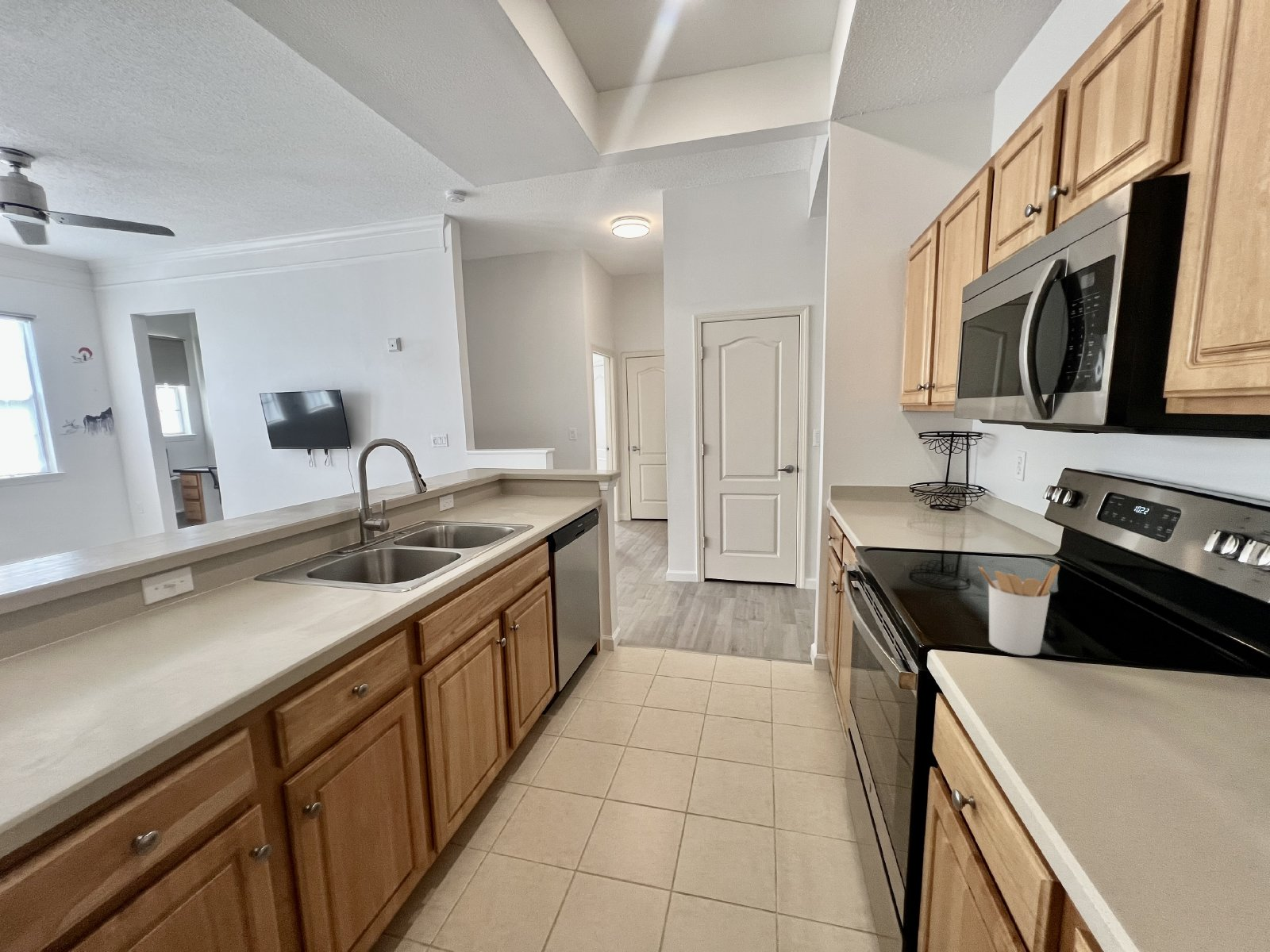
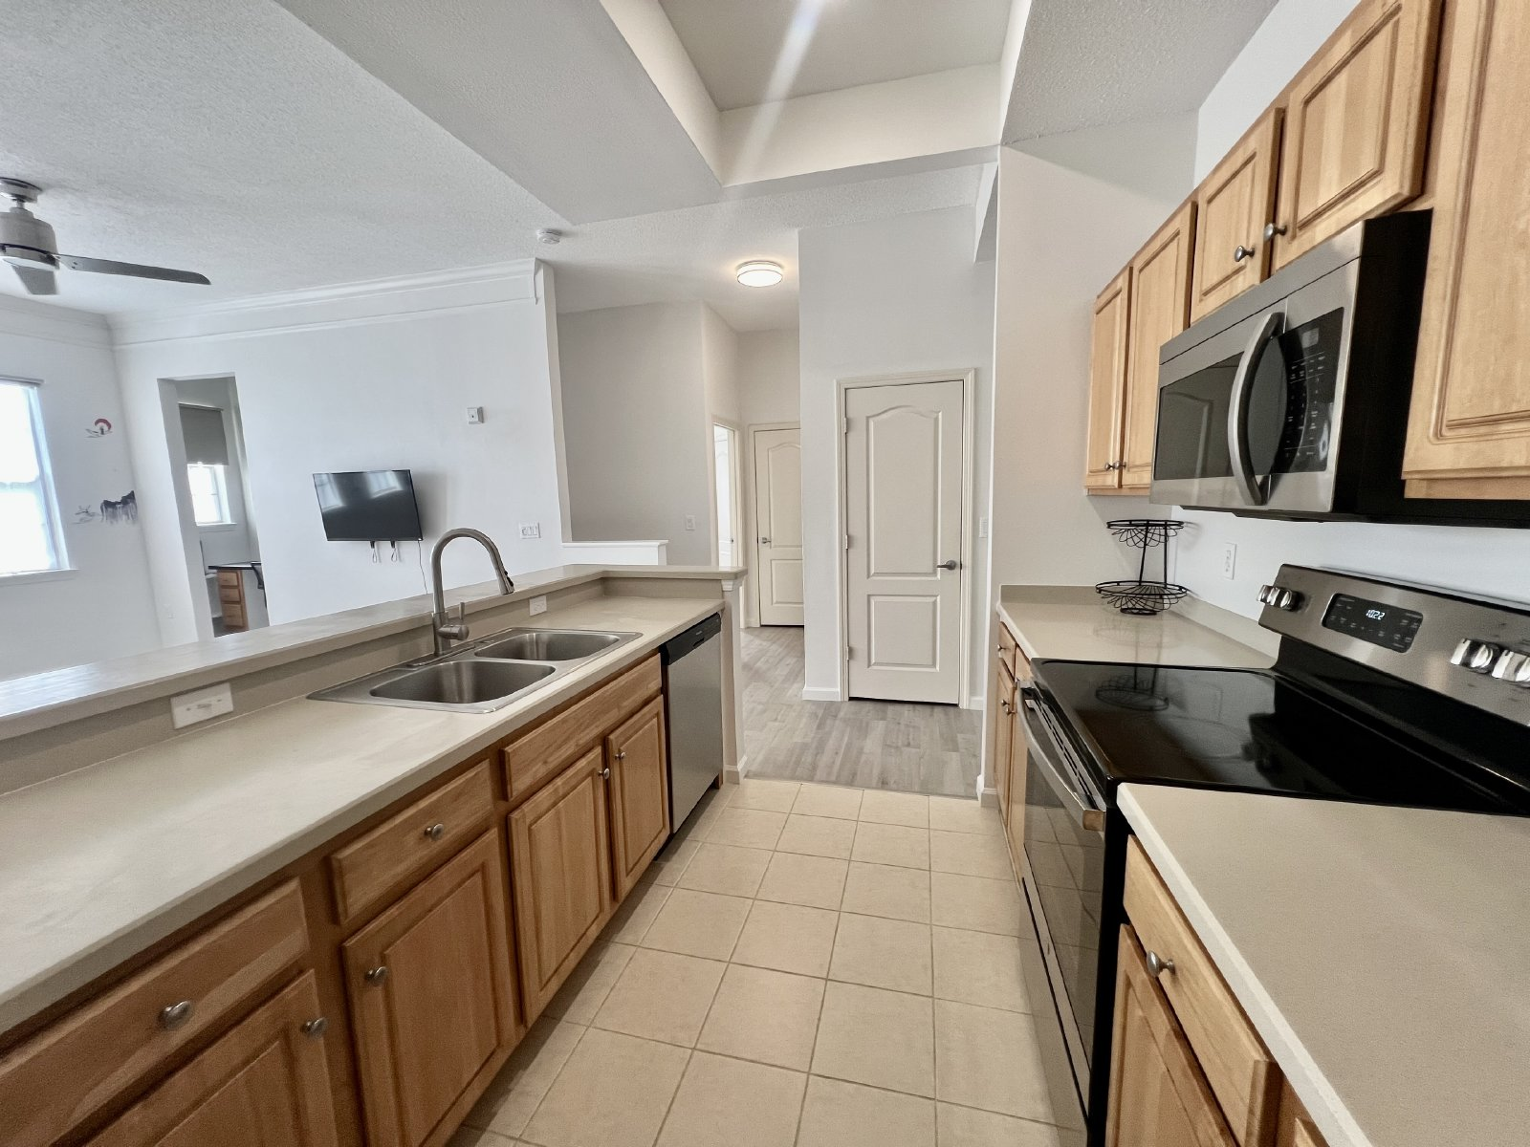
- utensil holder [977,564,1060,656]
